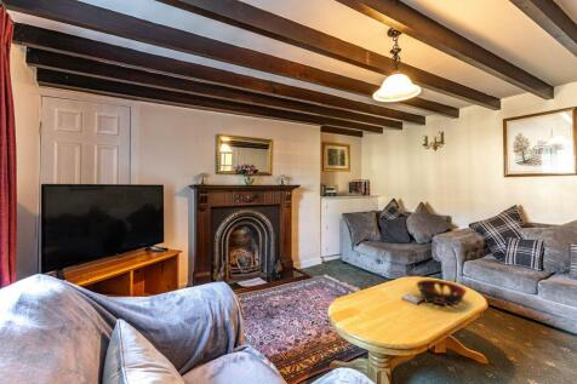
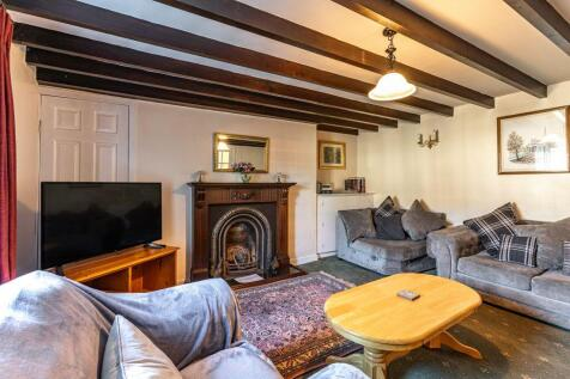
- decorative bowl [415,279,468,306]
